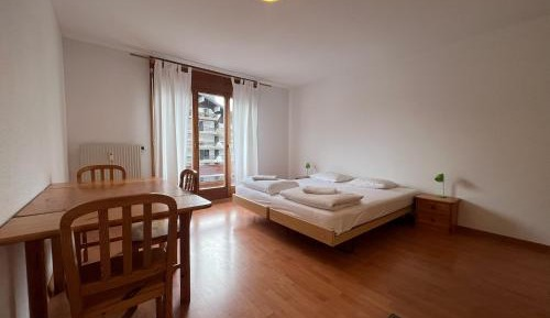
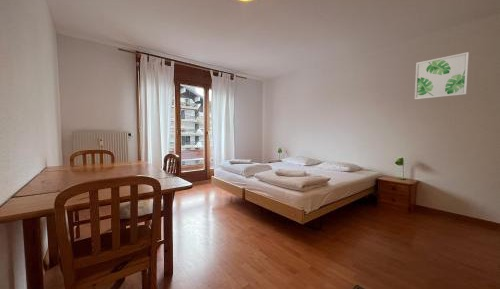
+ wall art [414,51,470,100]
